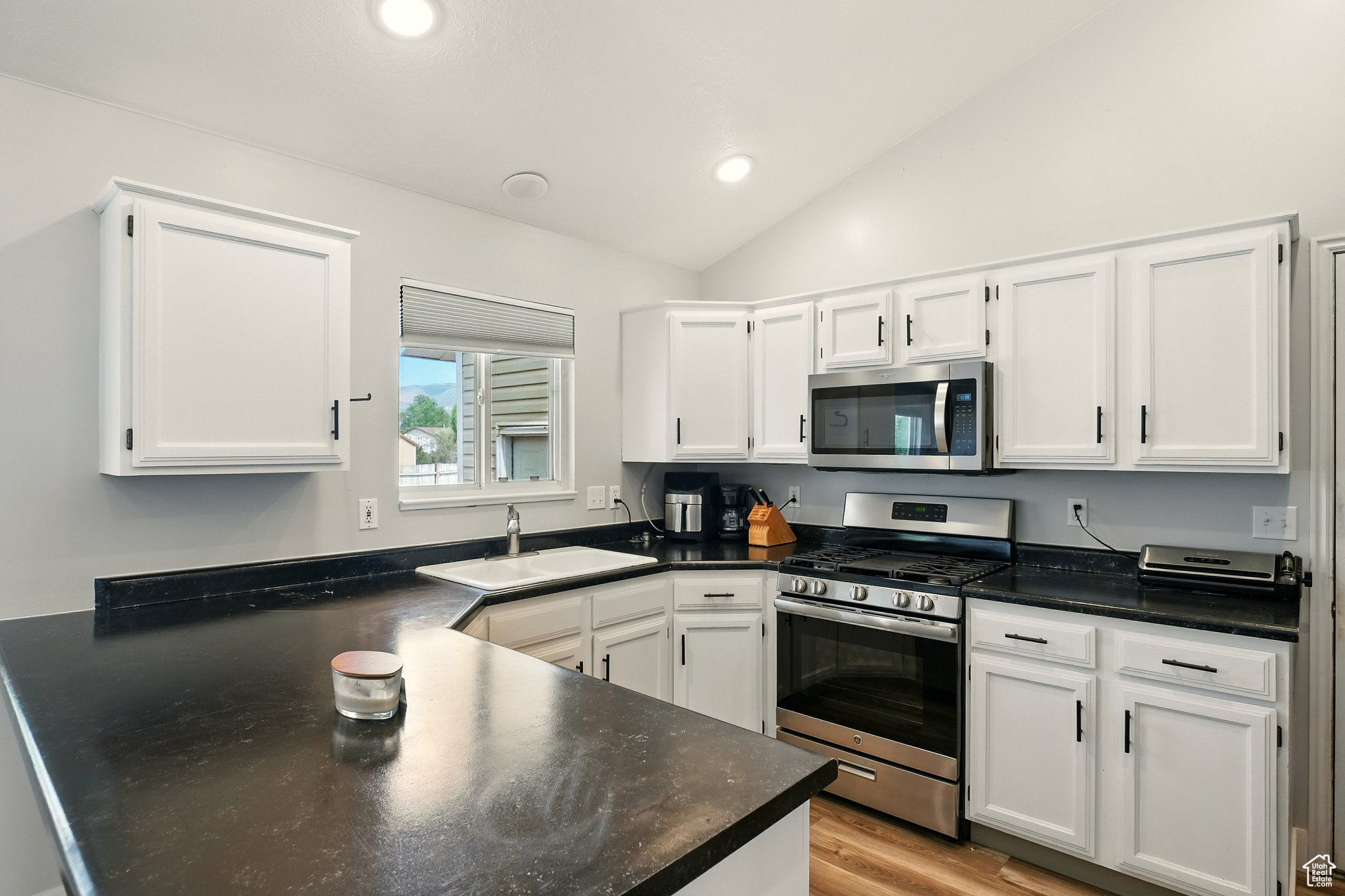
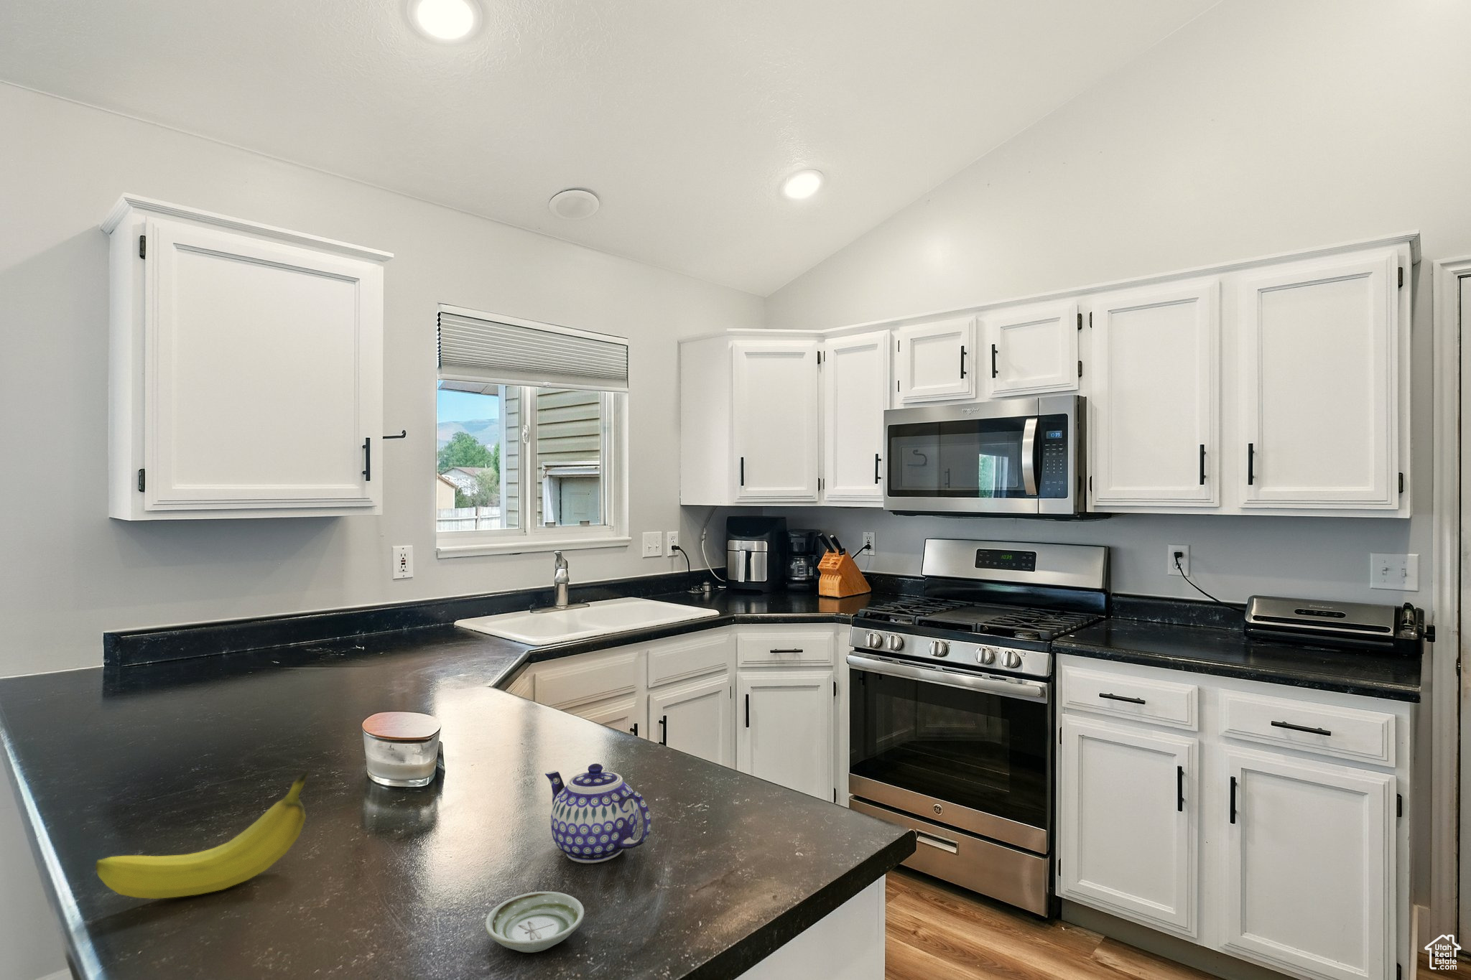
+ fruit [94,769,311,899]
+ saucer [485,891,585,954]
+ teapot [545,762,652,864]
